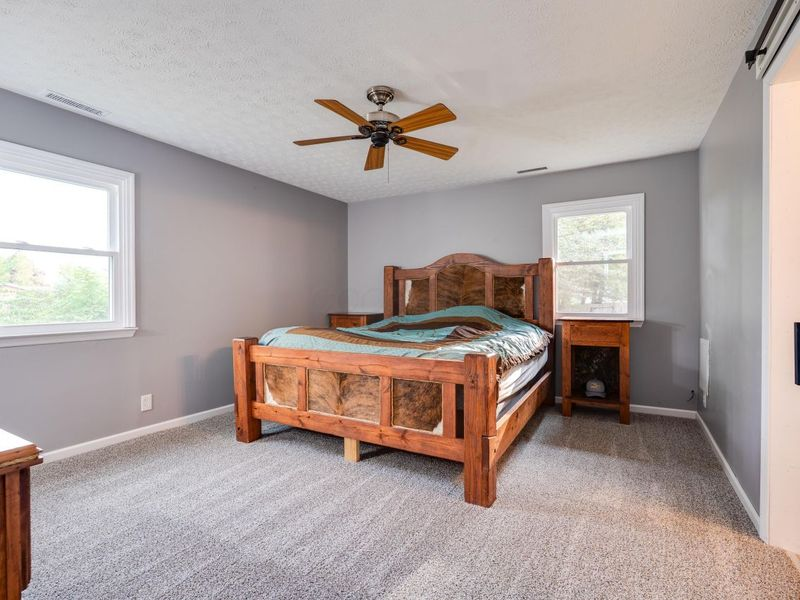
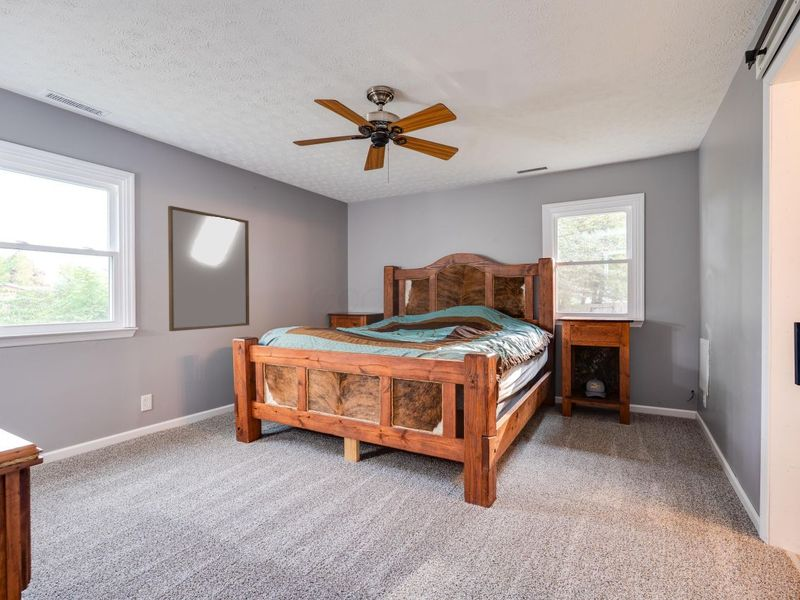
+ home mirror [167,205,250,332]
